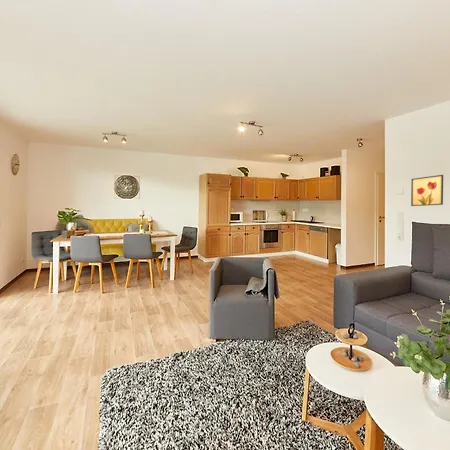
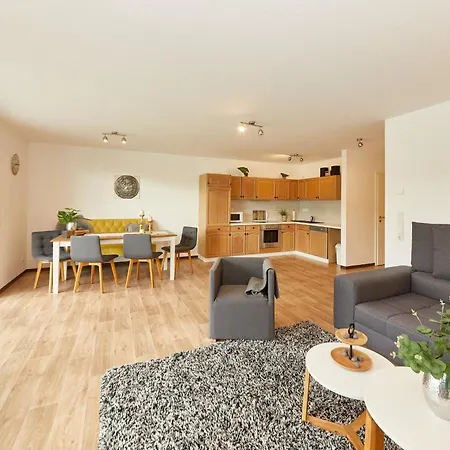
- wall art [410,174,444,207]
